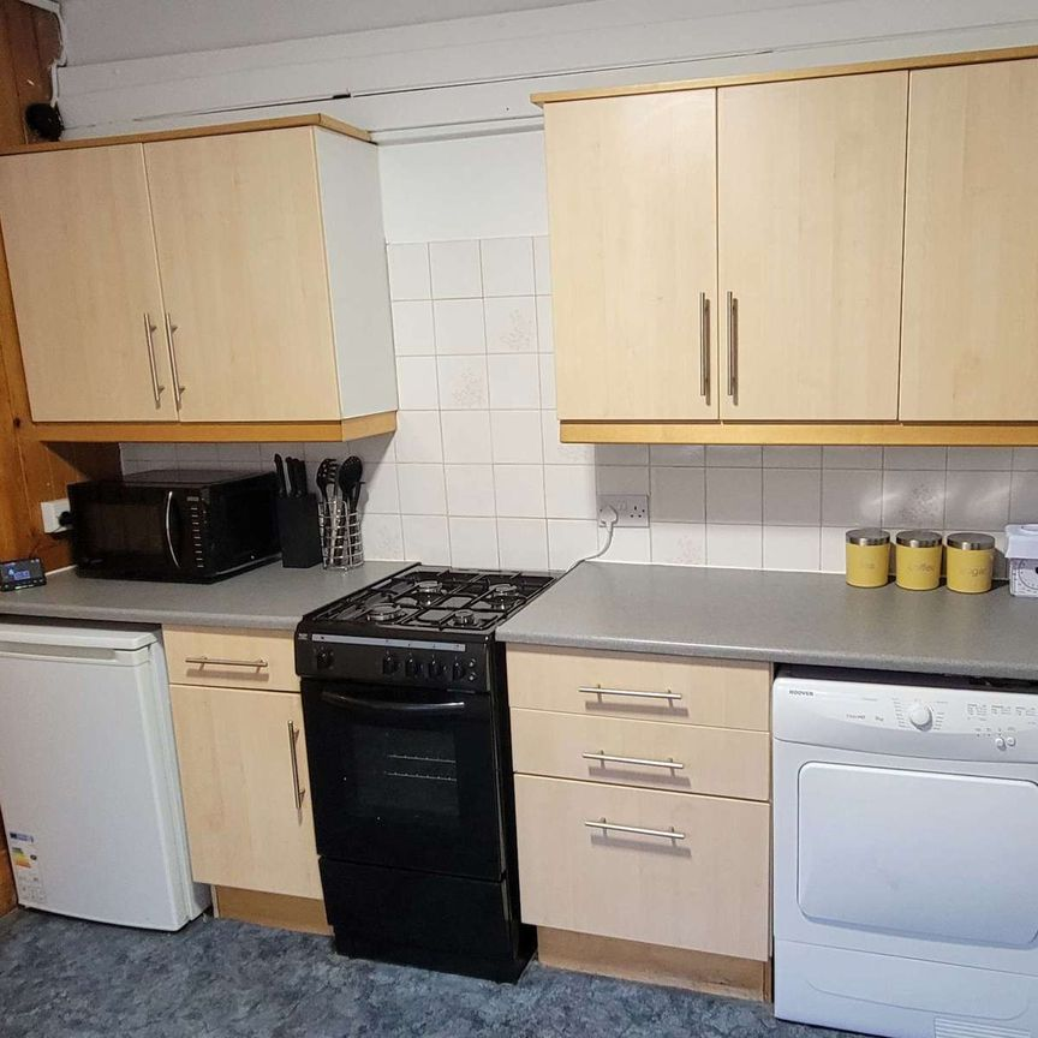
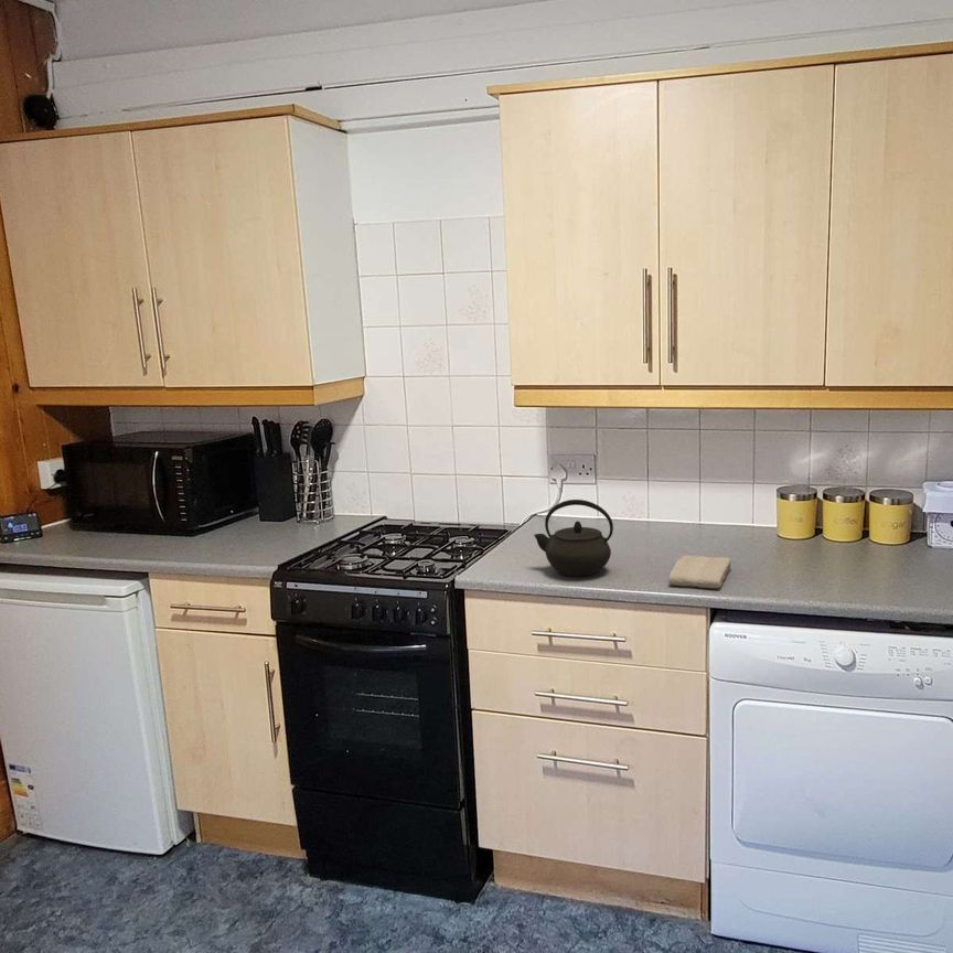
+ washcloth [668,555,732,590]
+ kettle [533,499,614,577]
